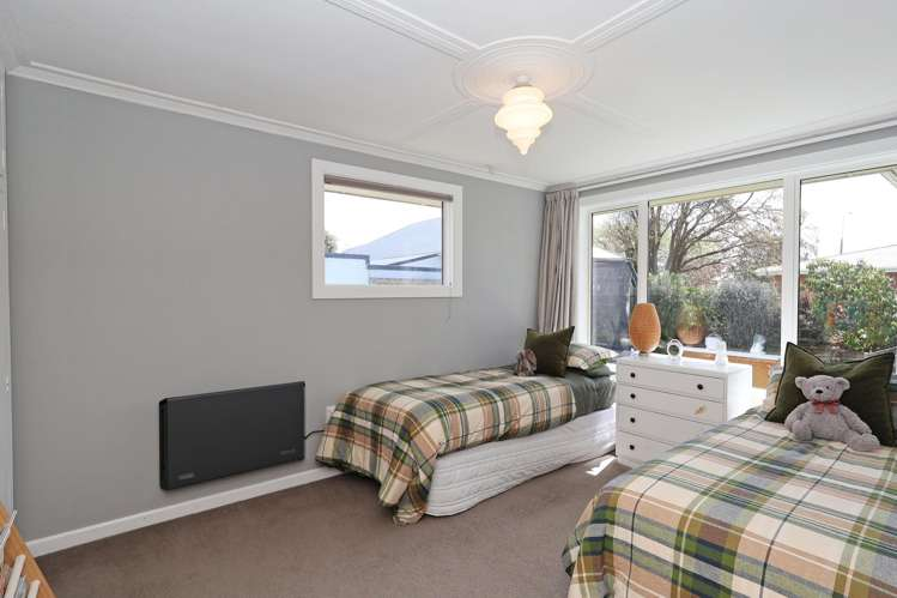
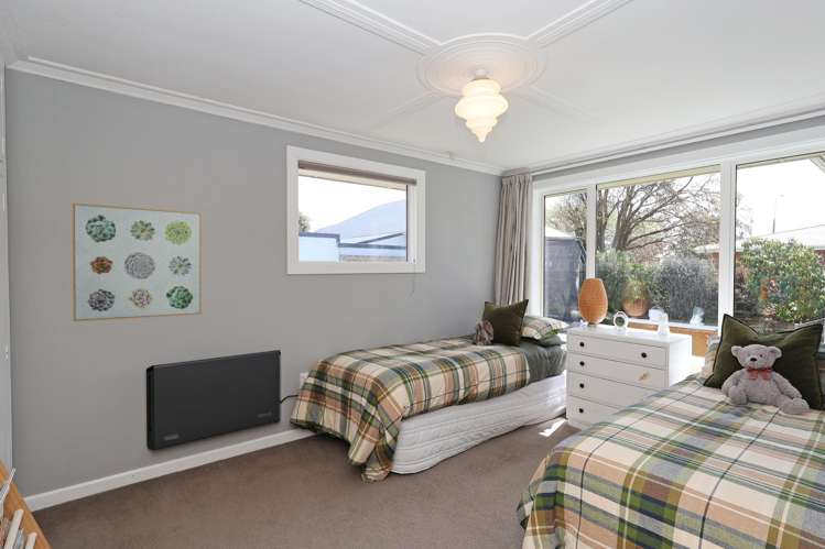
+ wall art [72,202,203,322]
